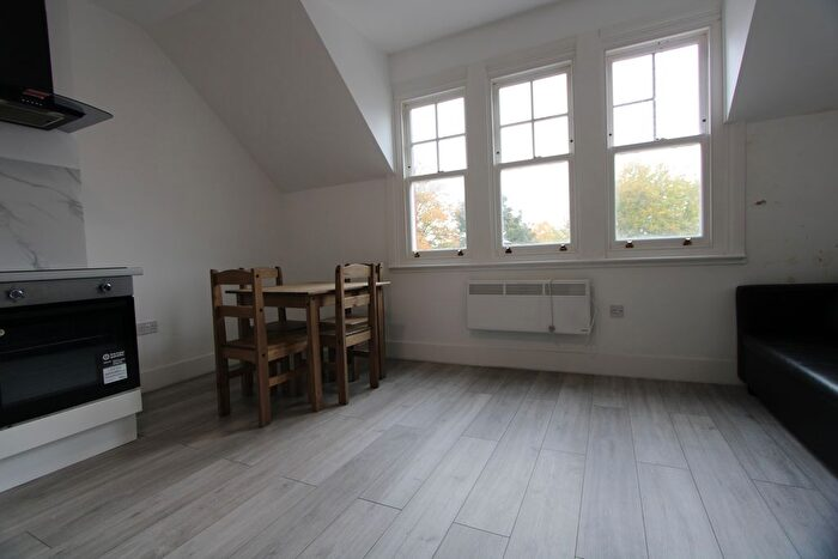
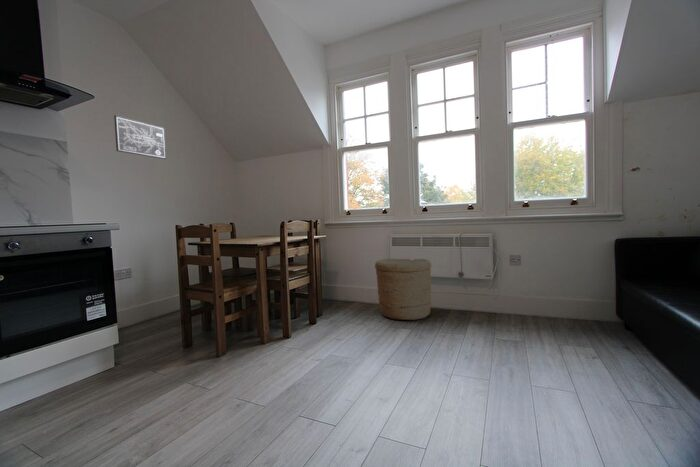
+ wall art [113,114,168,160]
+ basket [374,257,432,321]
